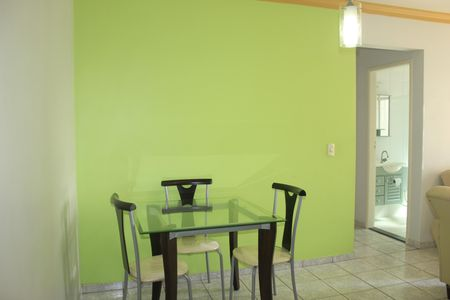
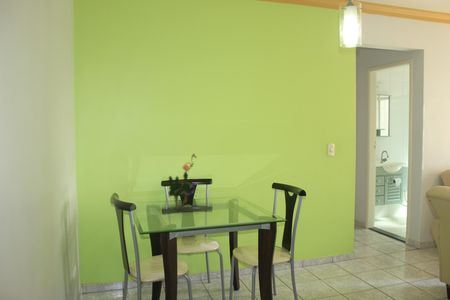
+ plant [167,153,198,211]
